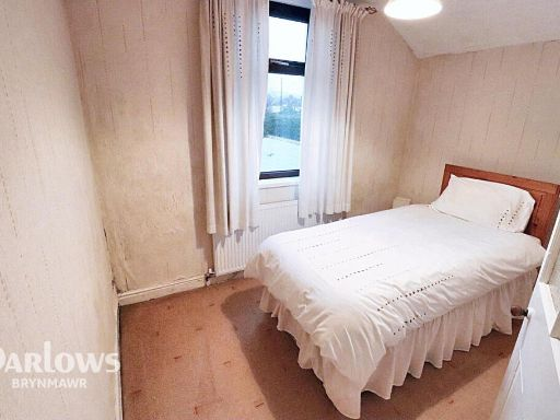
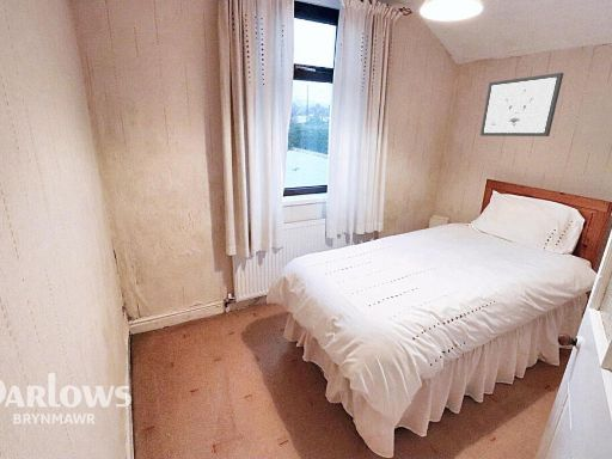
+ wall art [479,72,564,137]
